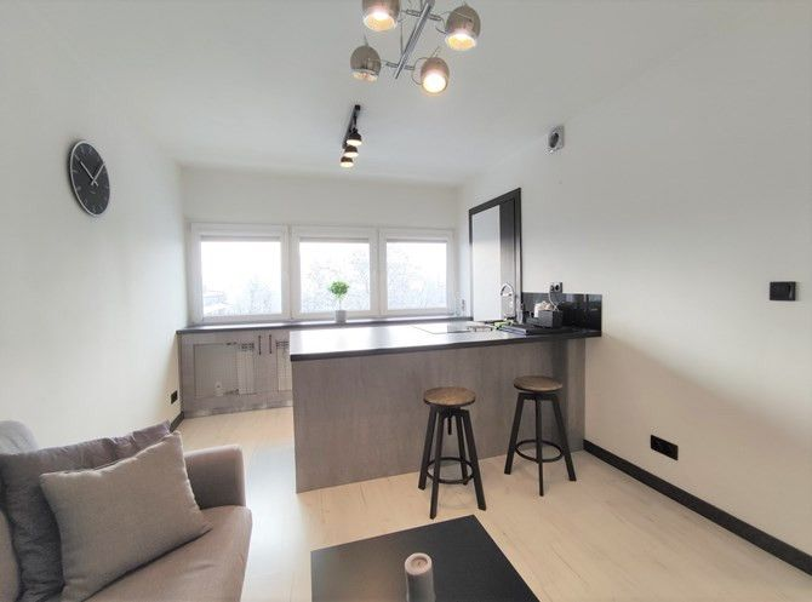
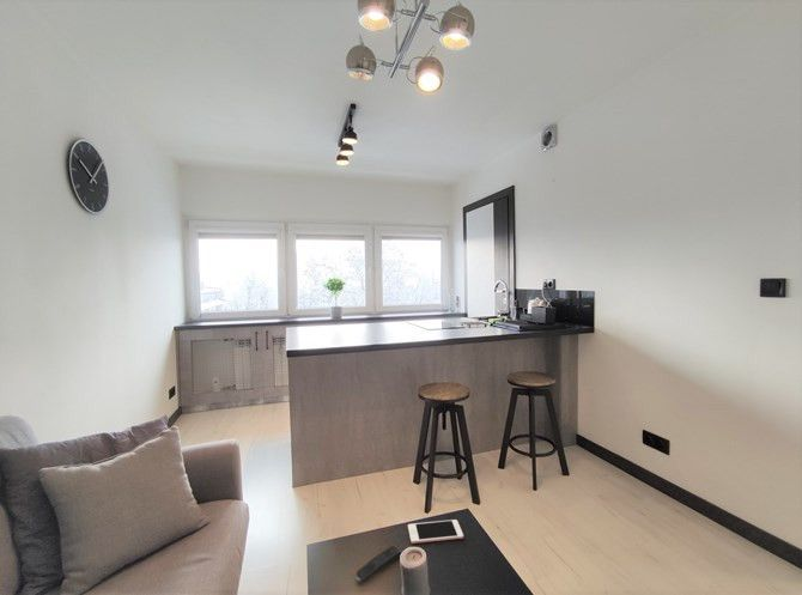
+ remote control [354,545,403,583]
+ cell phone [407,518,464,545]
